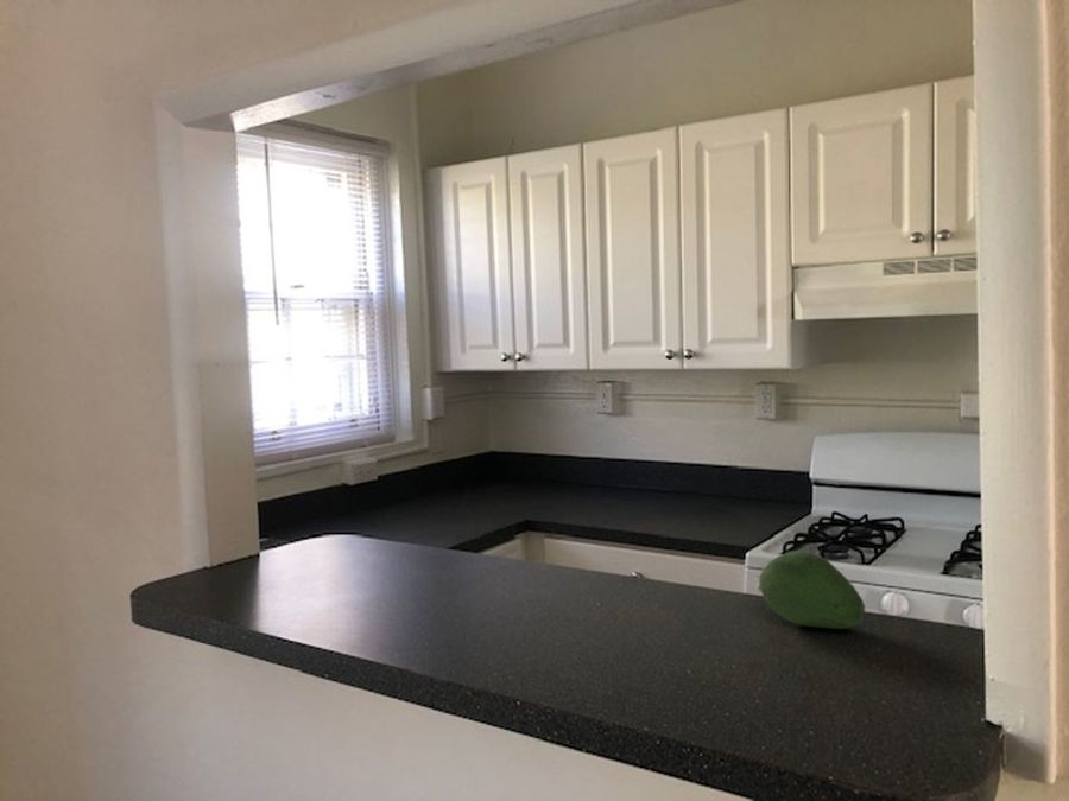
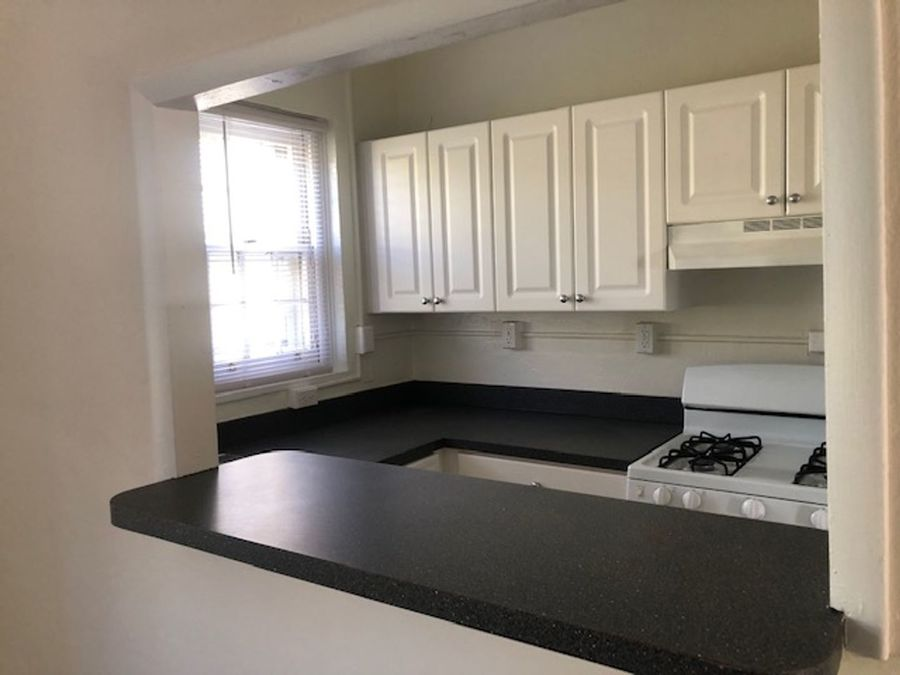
- fruit [758,549,866,630]
